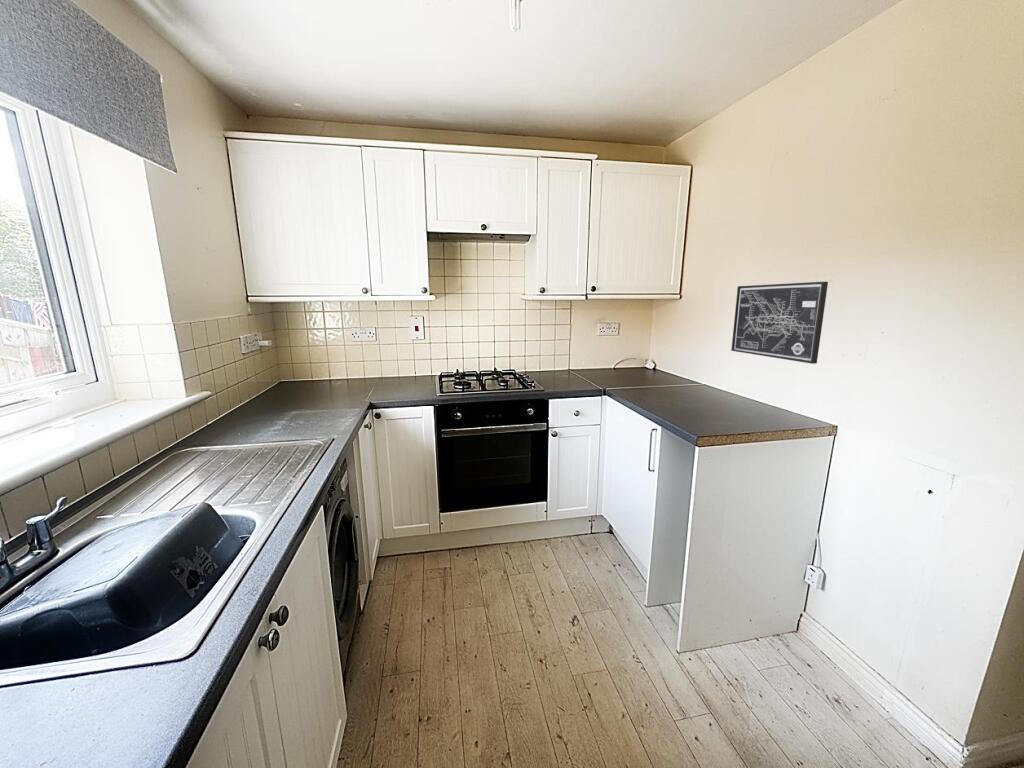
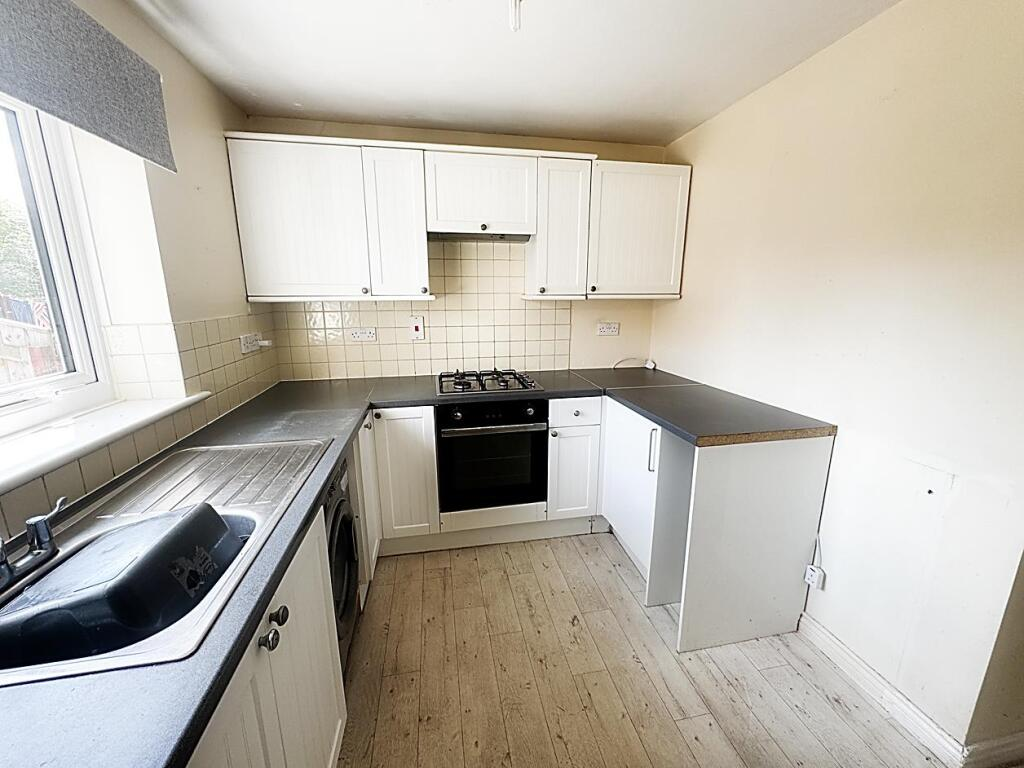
- wall art [730,281,829,365]
